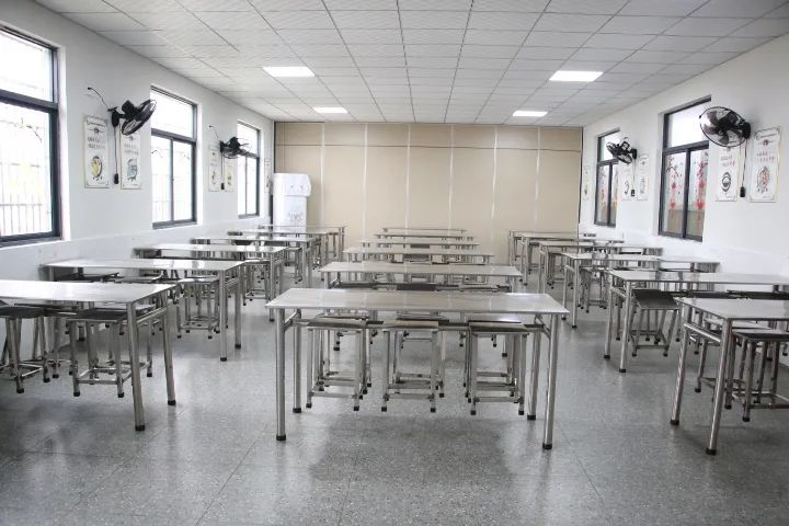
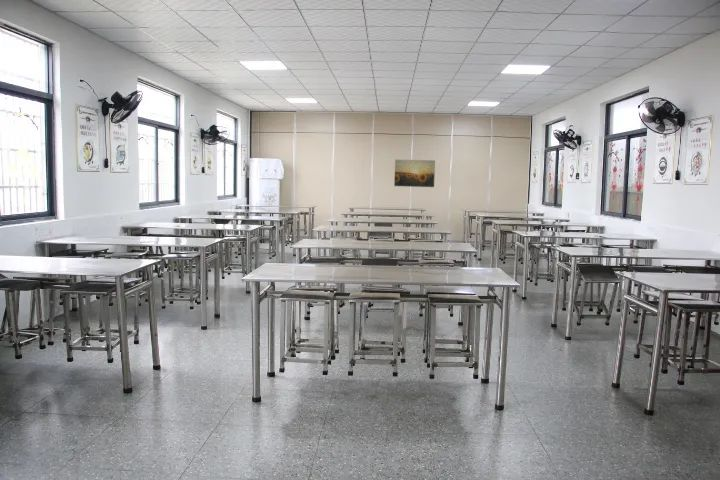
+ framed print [393,158,436,188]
